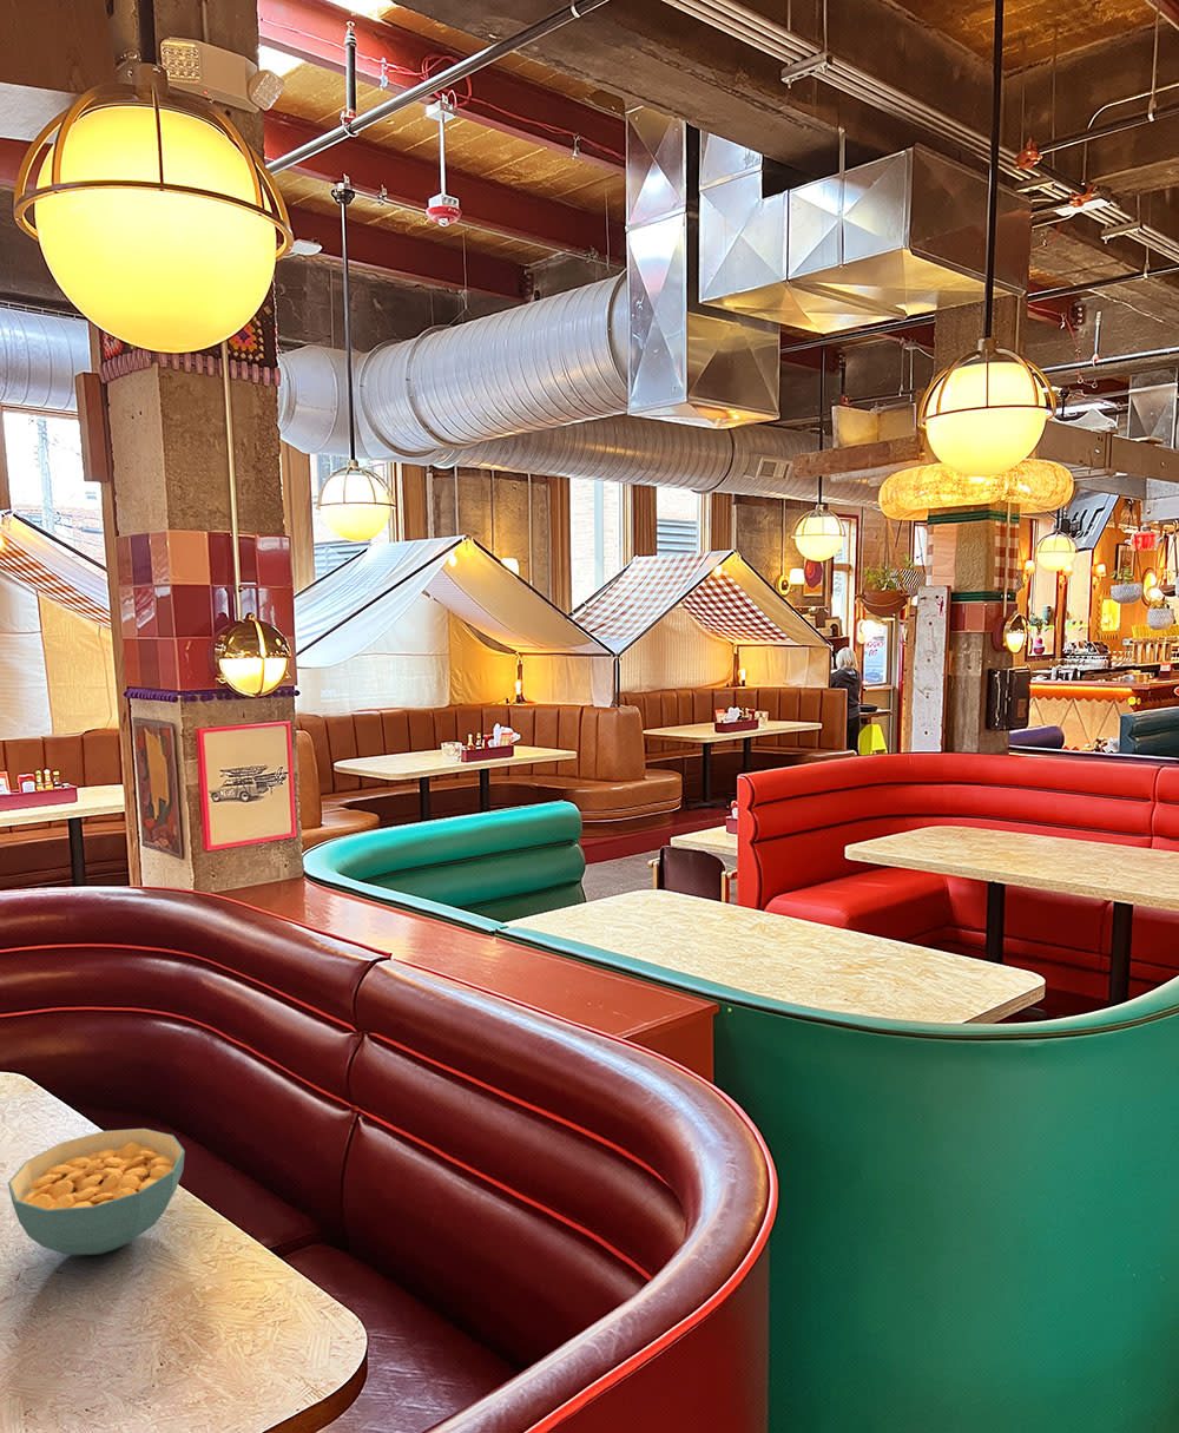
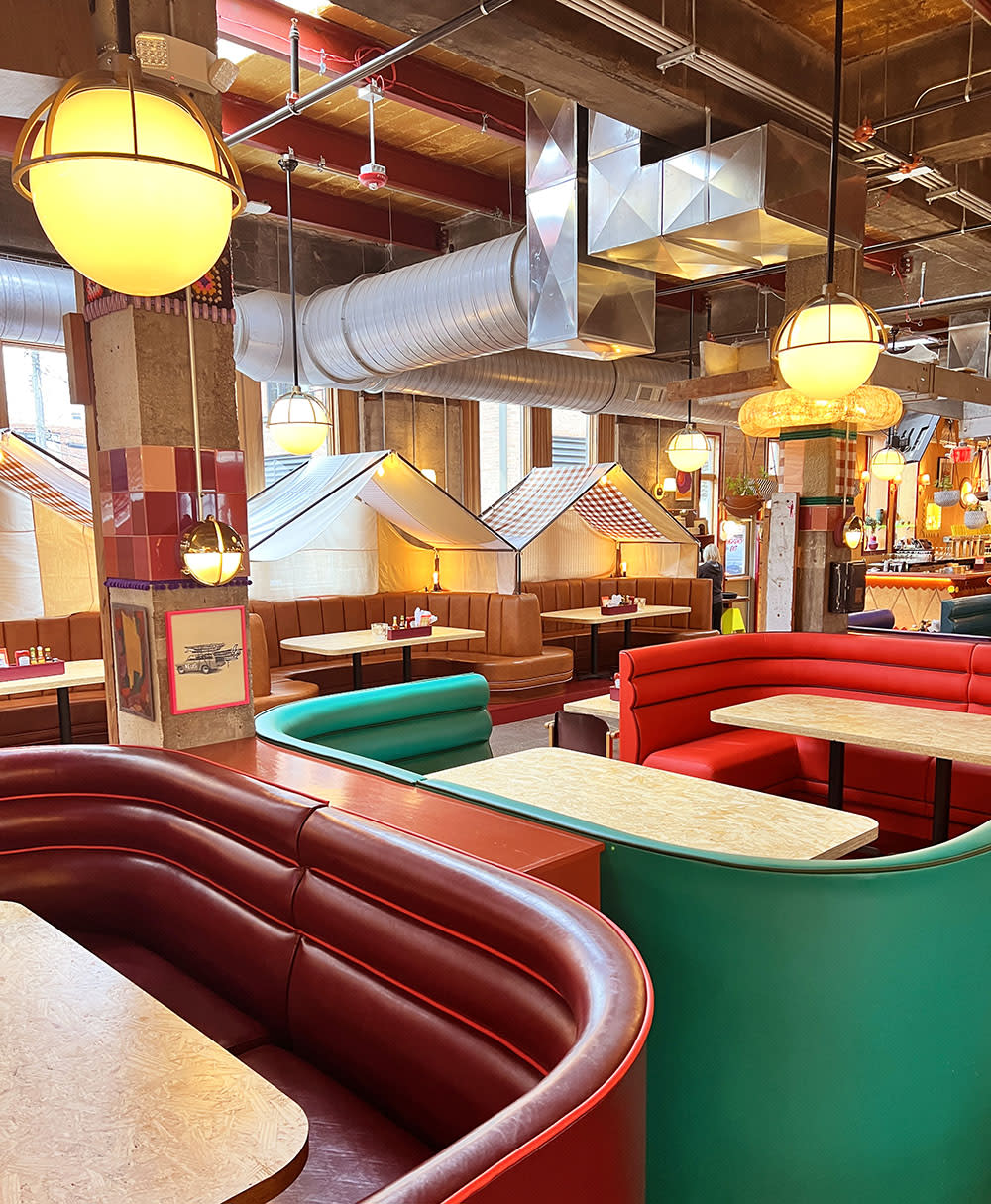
- cereal bowl [7,1127,187,1256]
